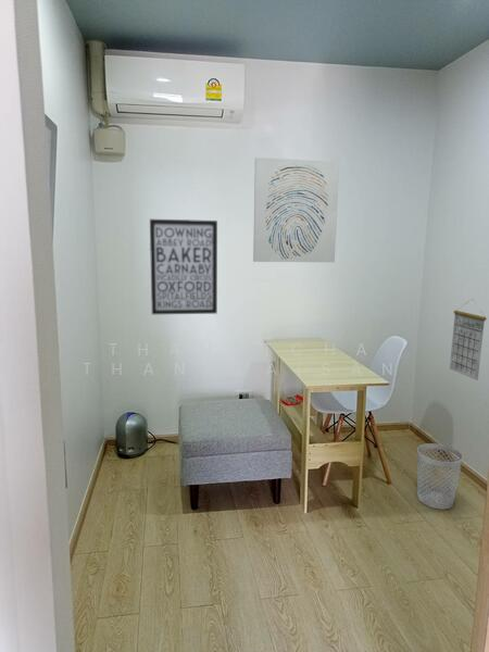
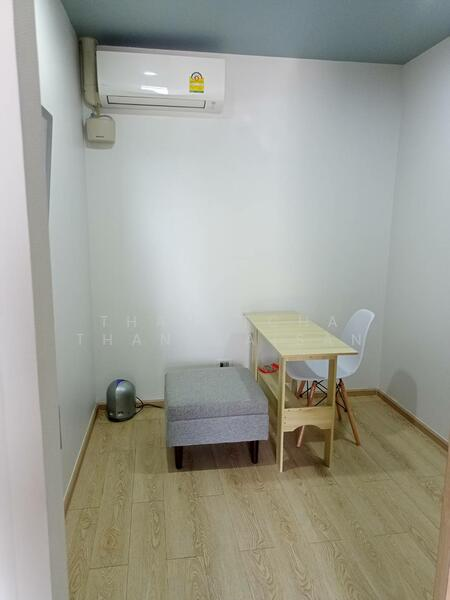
- wall art [252,156,340,263]
- calendar [449,300,487,381]
- wastebasket [416,442,464,511]
- wall art [149,218,218,315]
